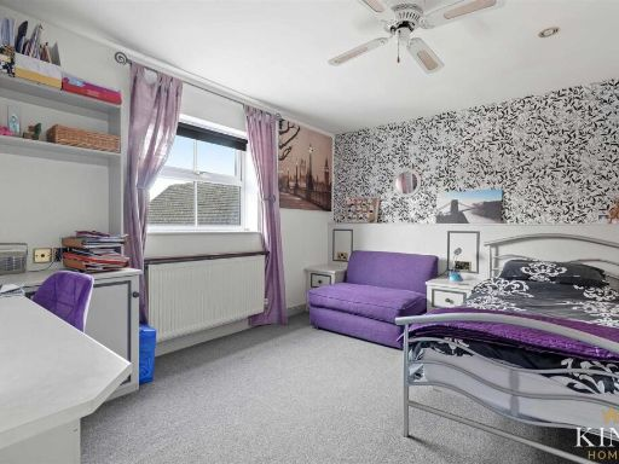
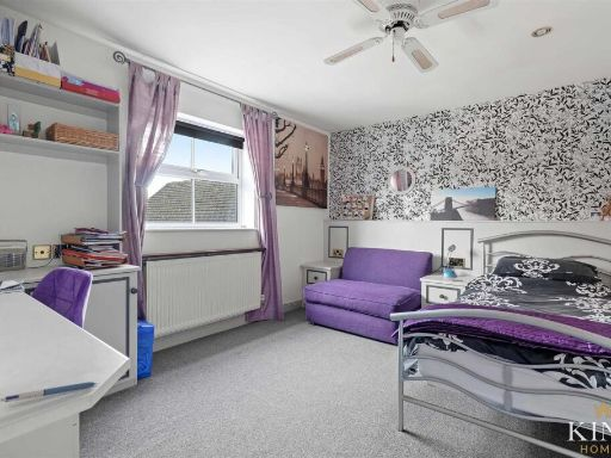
+ pen [0,380,98,403]
